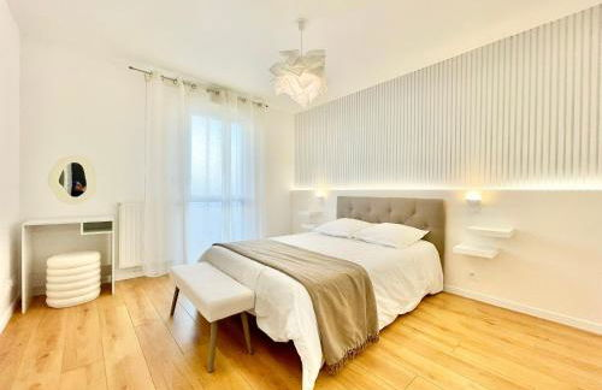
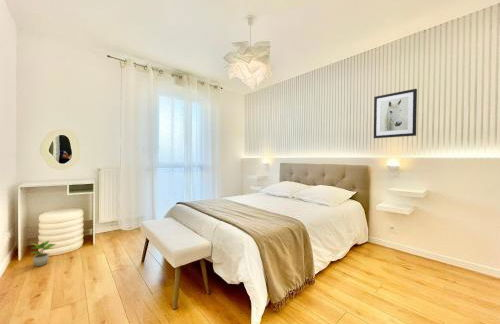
+ wall art [373,88,418,139]
+ potted plant [28,239,57,267]
